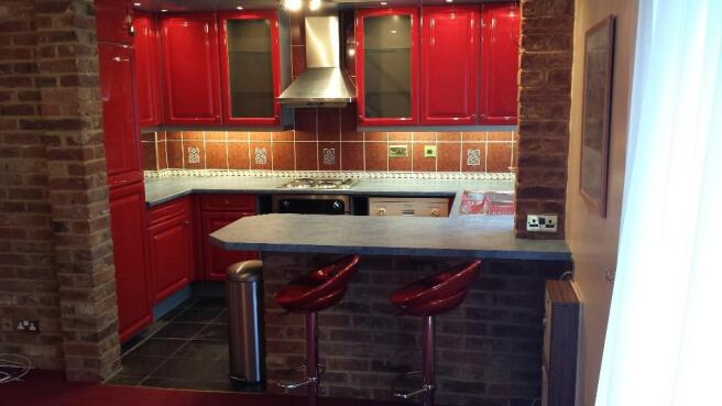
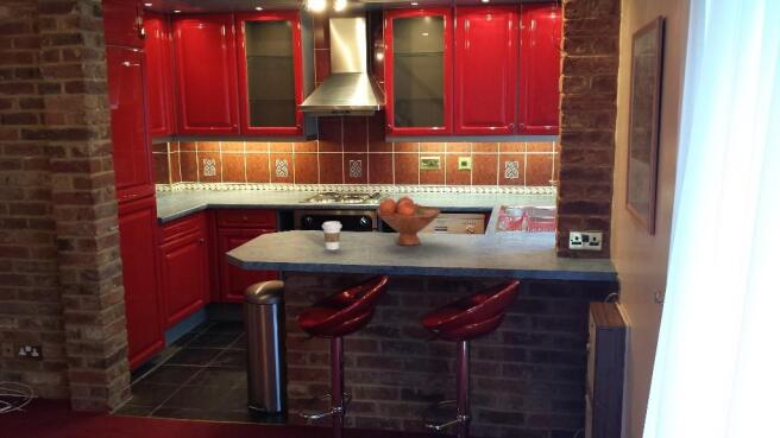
+ coffee cup [321,221,342,250]
+ fruit bowl [376,195,441,247]
